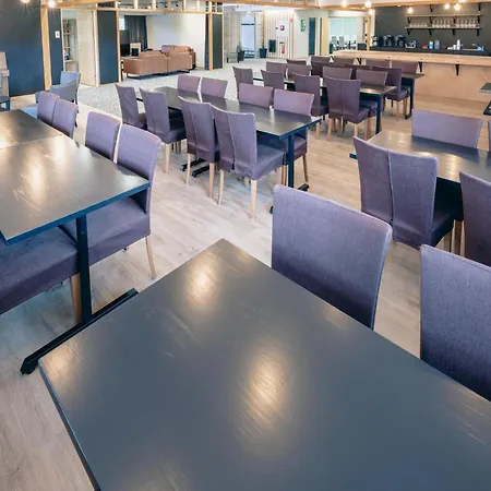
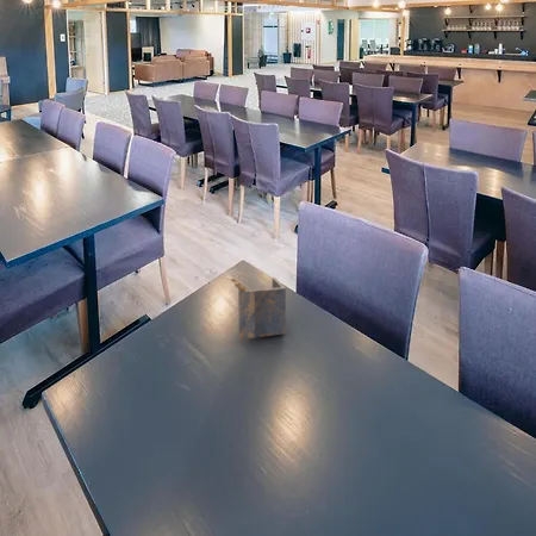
+ napkin holder [230,276,287,341]
